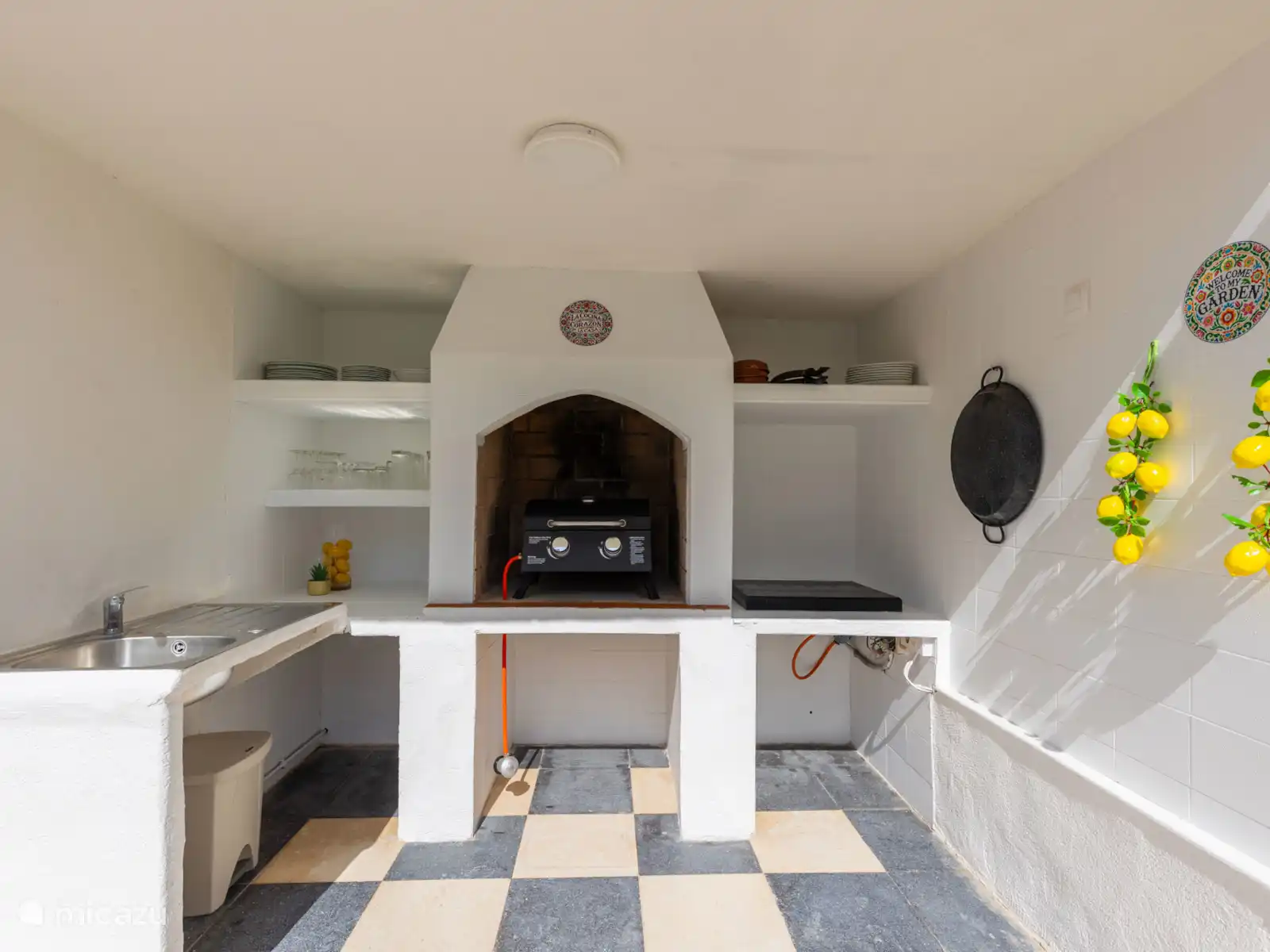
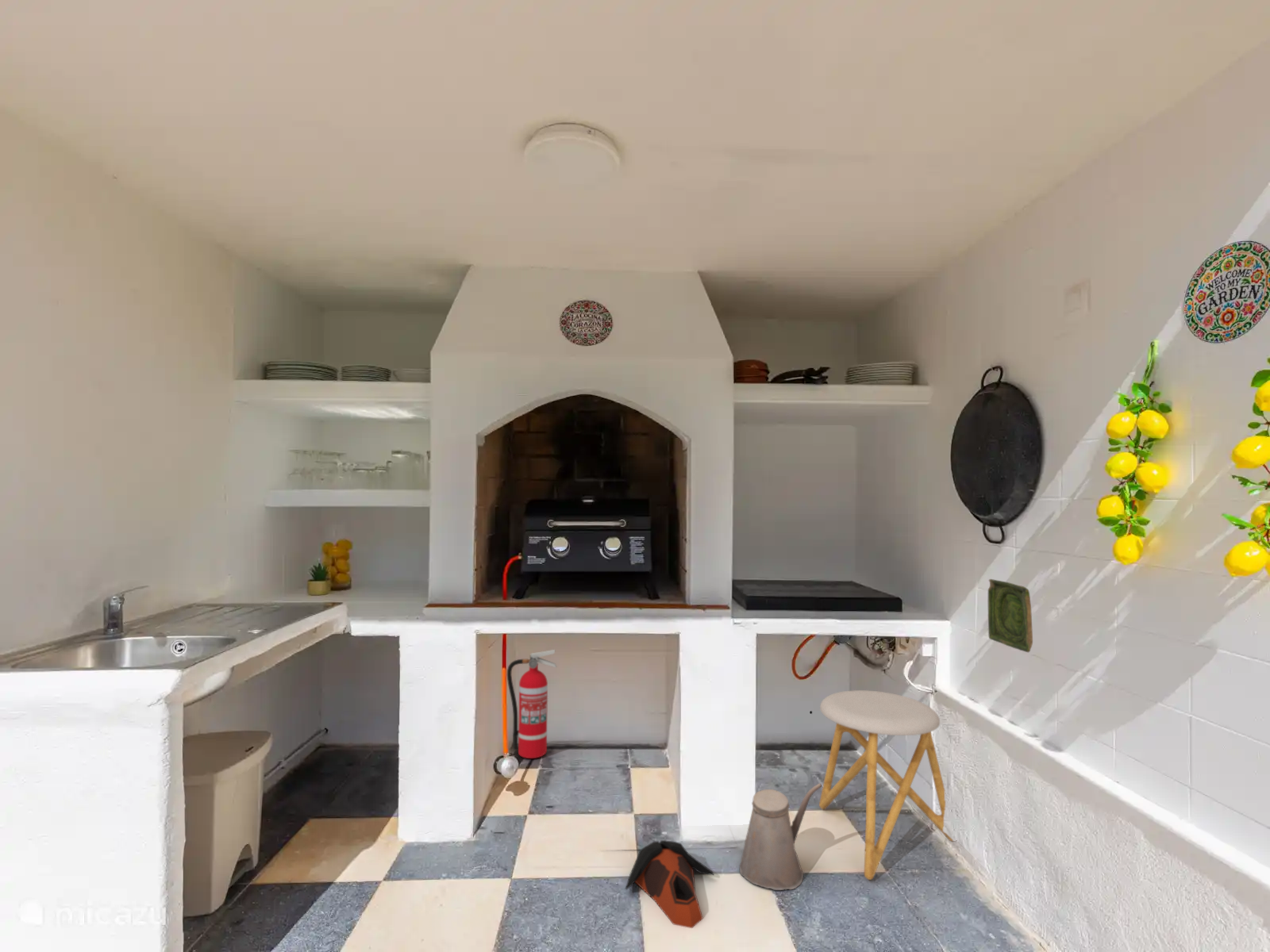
+ watering can [739,782,823,891]
+ stool [818,689,954,881]
+ fire extinguisher [506,649,557,759]
+ ceramic tile [987,578,1033,653]
+ bag [625,839,715,929]
